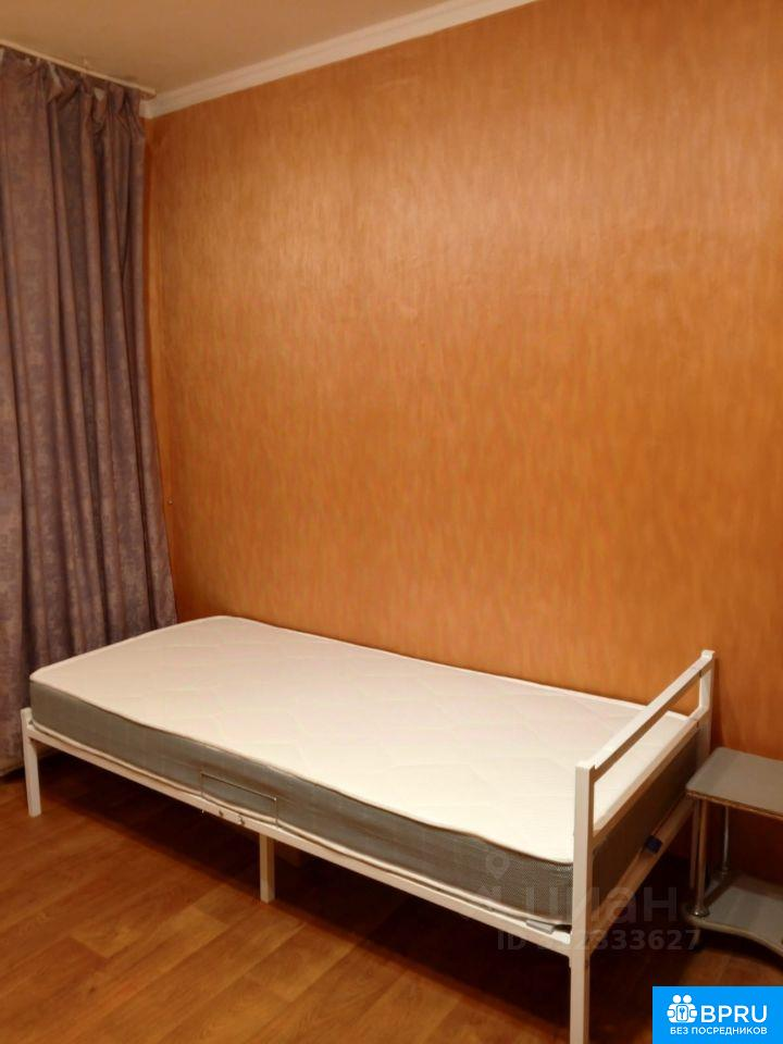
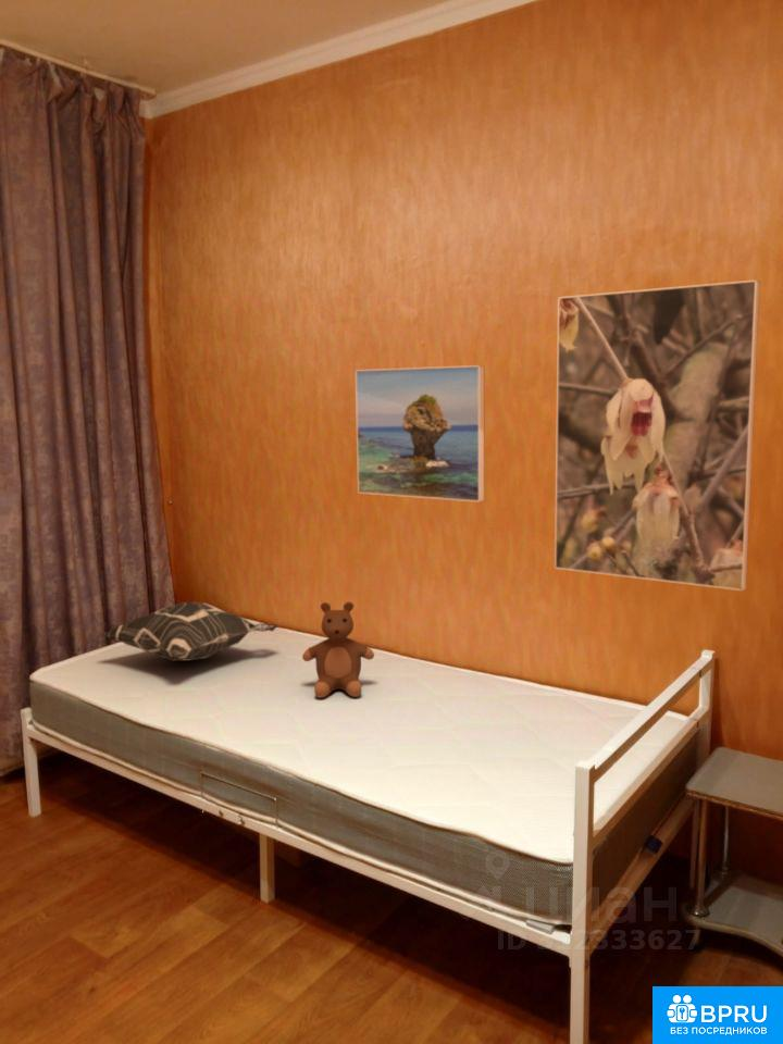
+ decorative pillow [102,601,278,662]
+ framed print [554,278,761,592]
+ teddy bear [301,600,375,699]
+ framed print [355,364,485,504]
